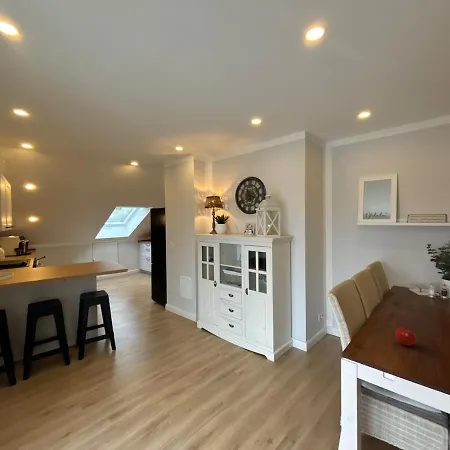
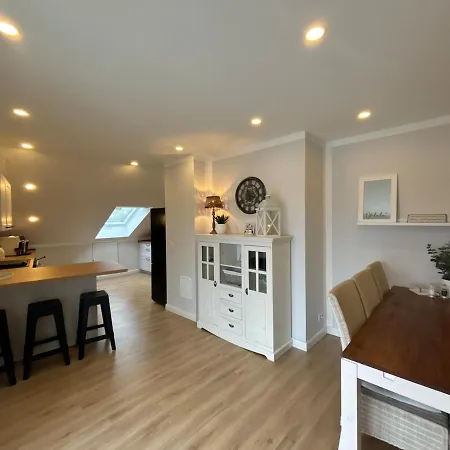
- fruit [394,326,417,346]
